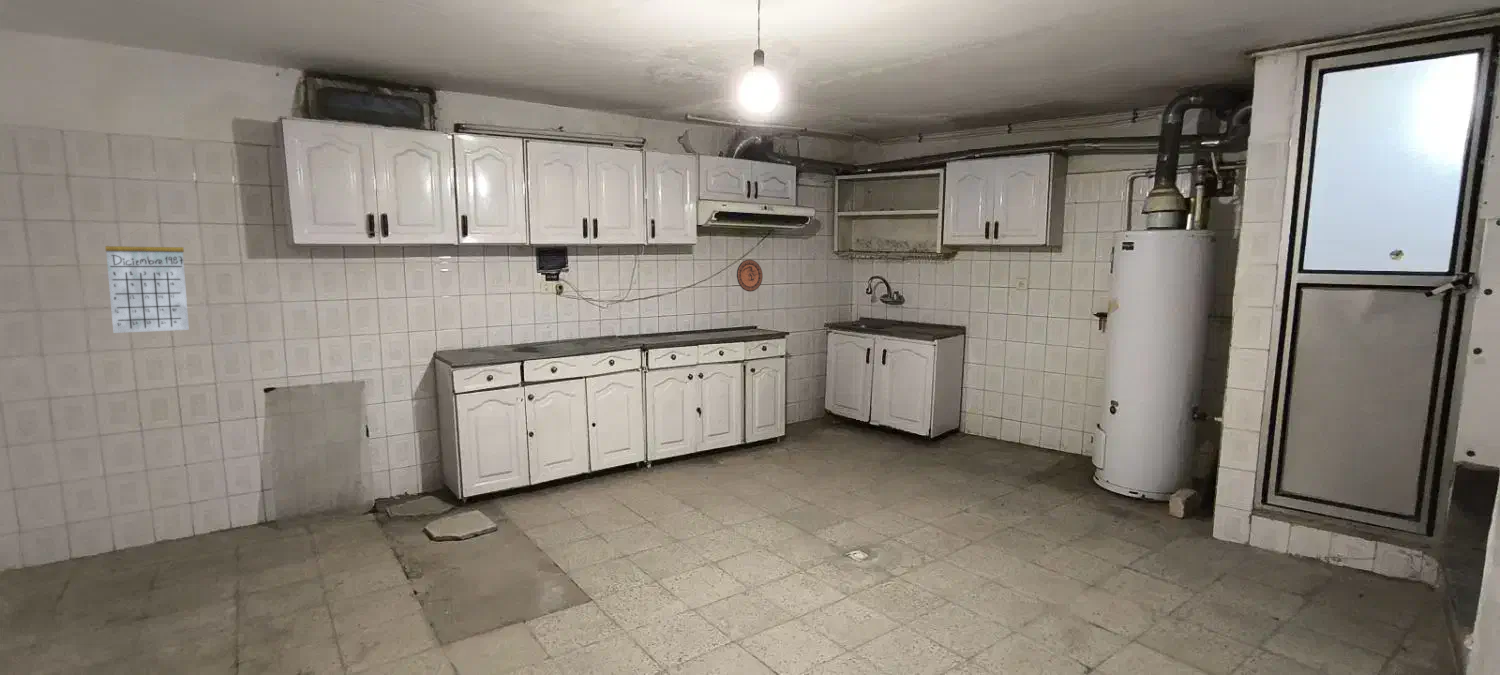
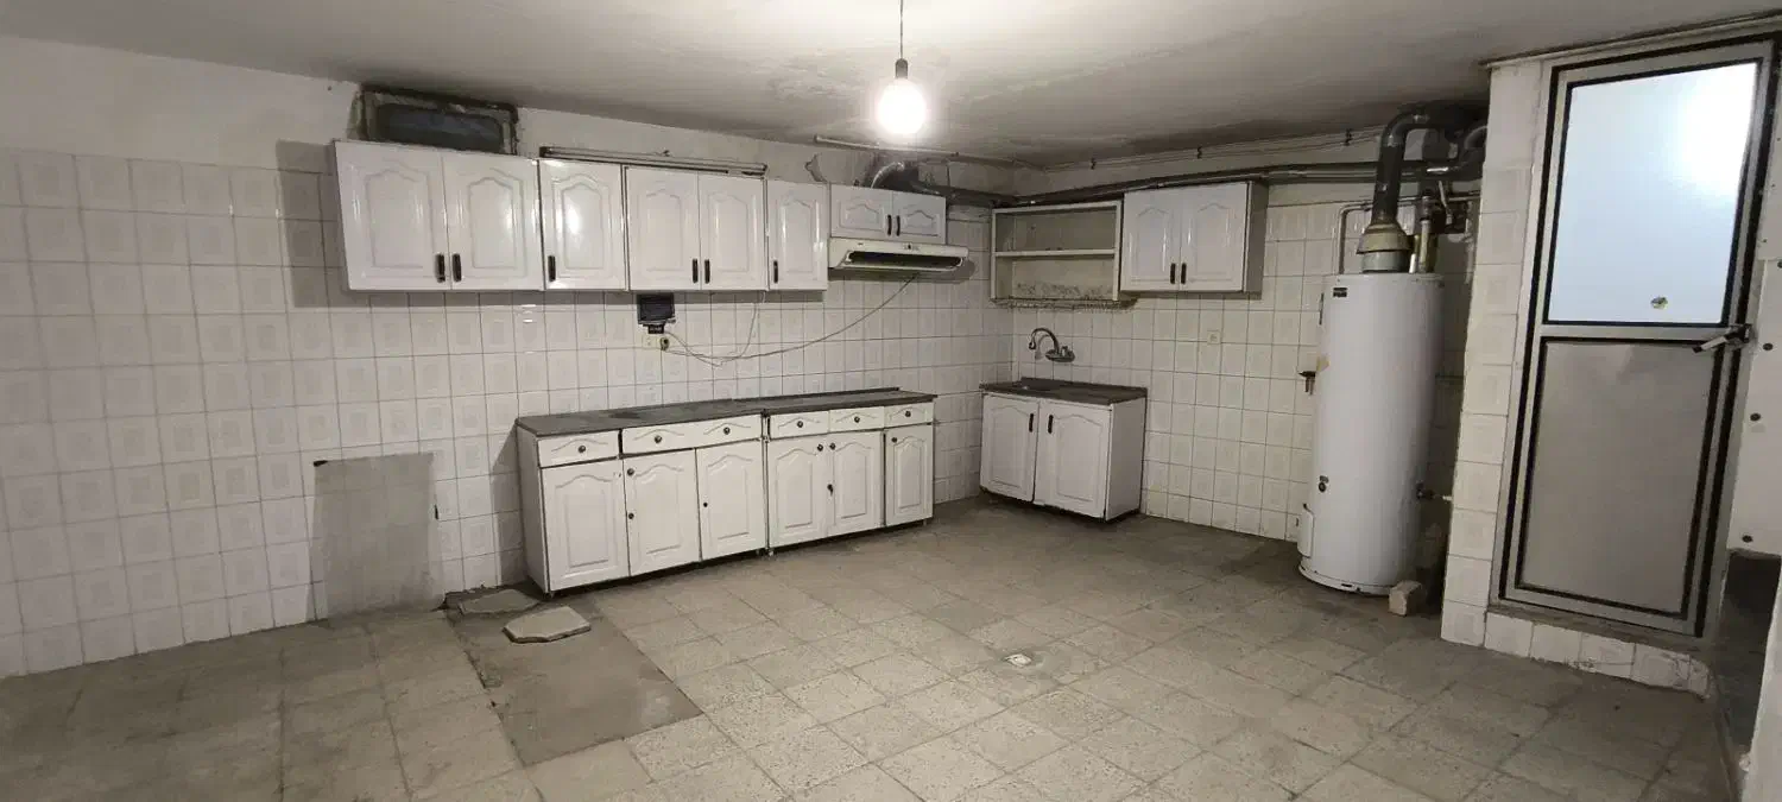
- decorative plate [736,259,764,292]
- calendar [104,228,190,334]
